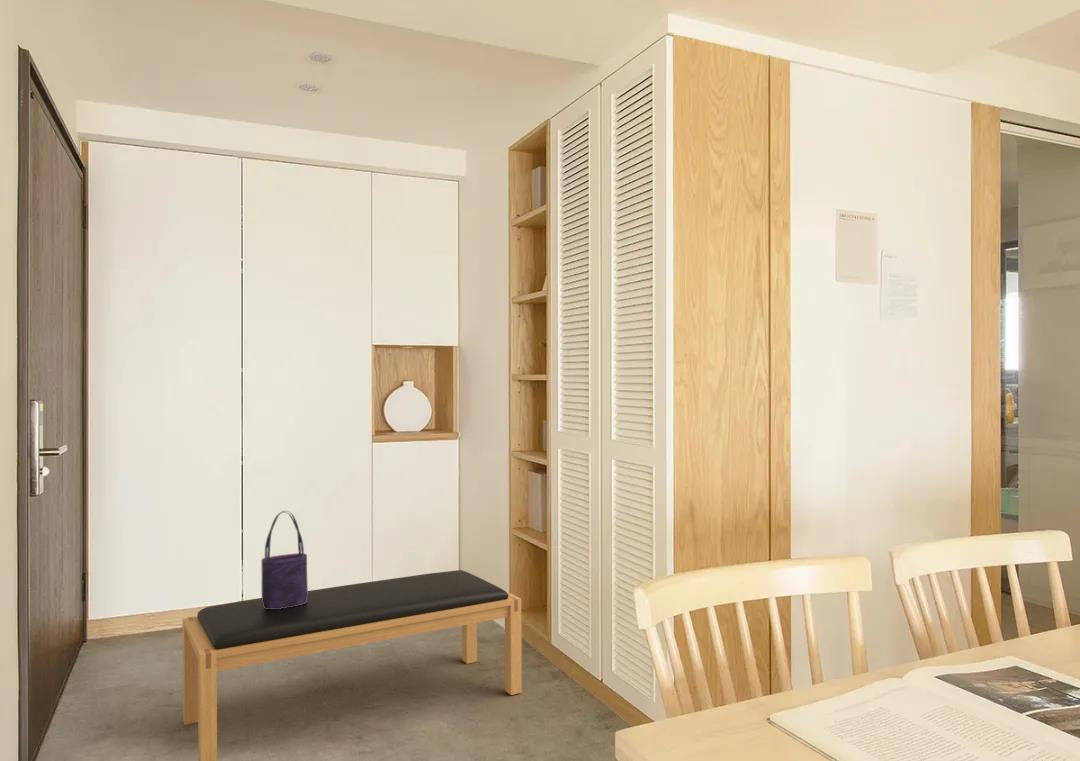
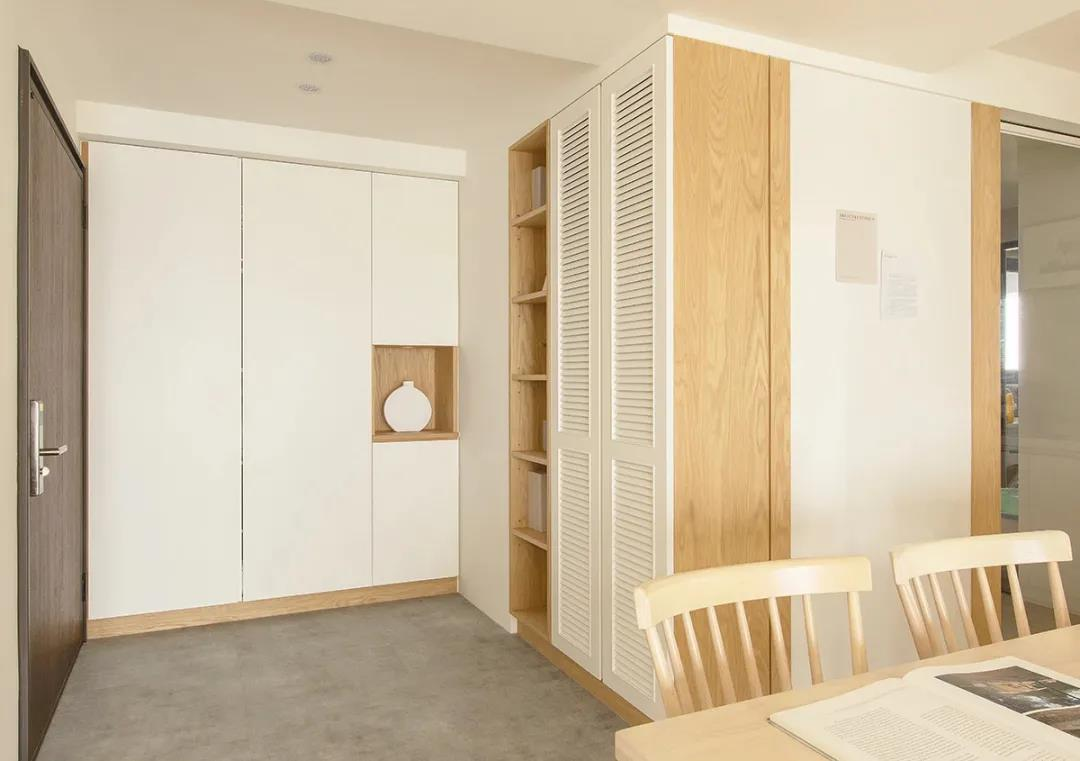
- tote bag [261,510,309,609]
- bench [182,569,523,761]
